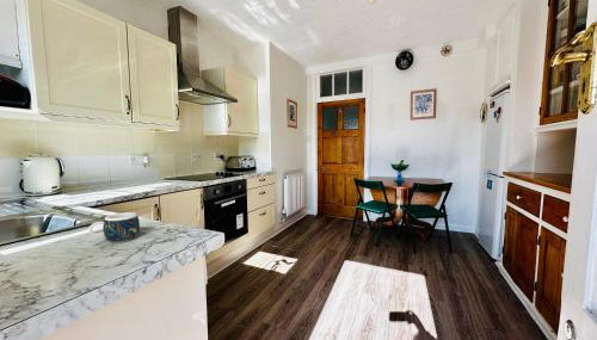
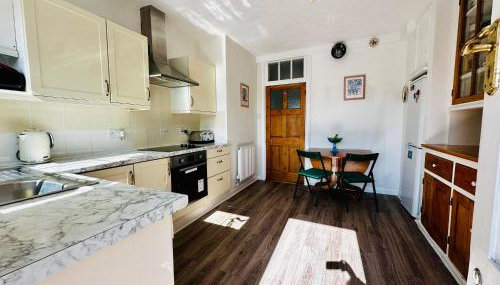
- mug [88,211,141,243]
